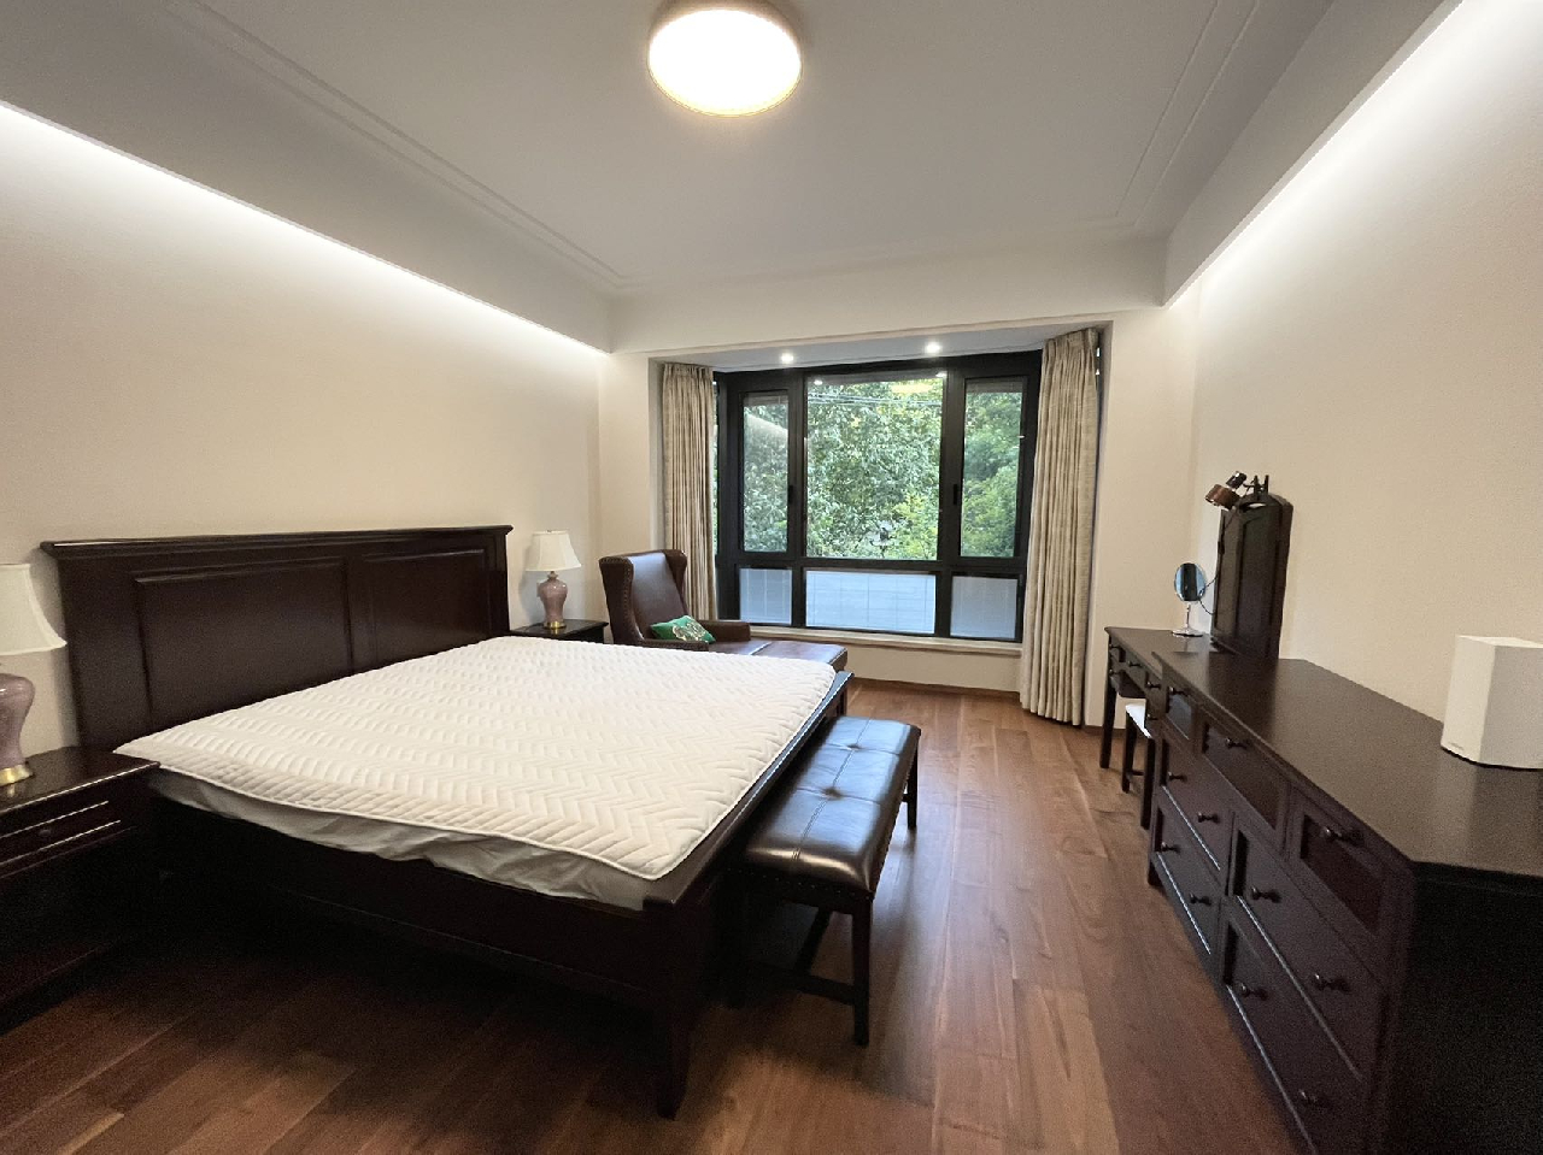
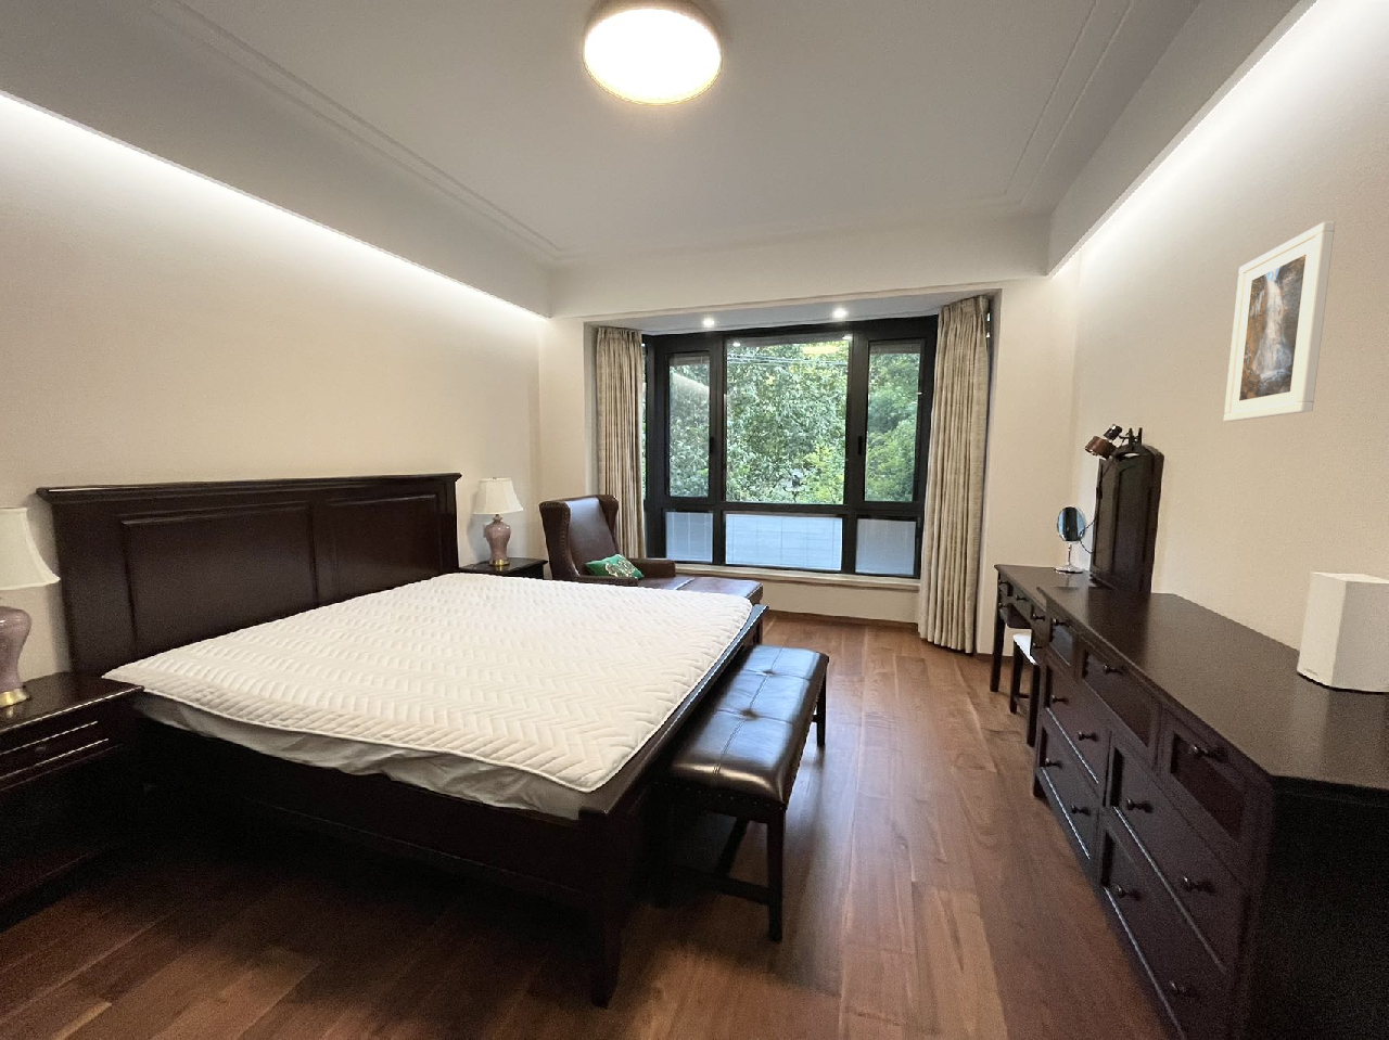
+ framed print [1223,221,1335,423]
